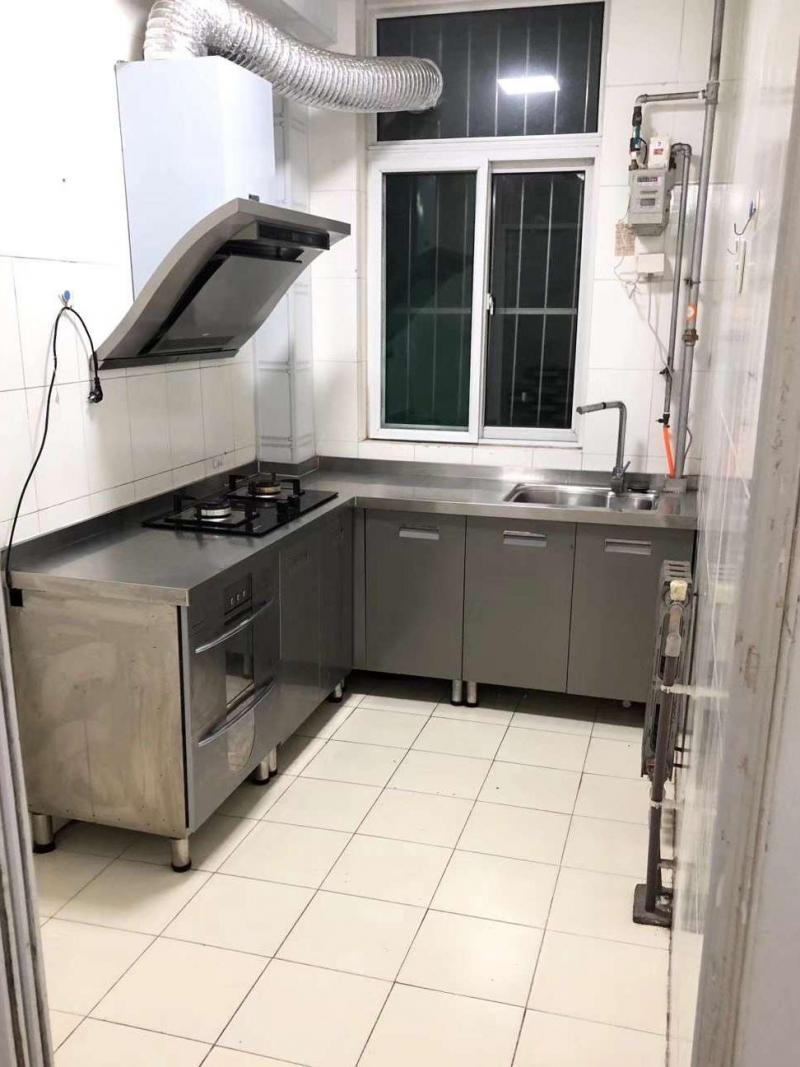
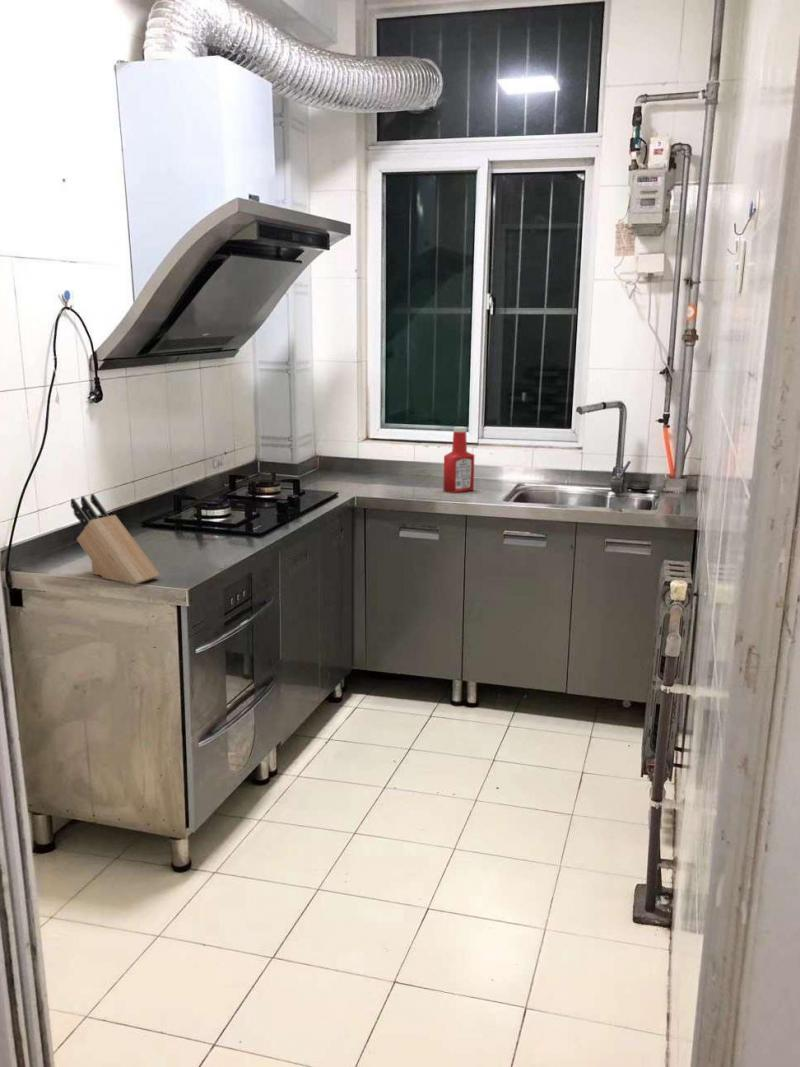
+ knife block [70,493,161,585]
+ soap bottle [442,426,476,494]
